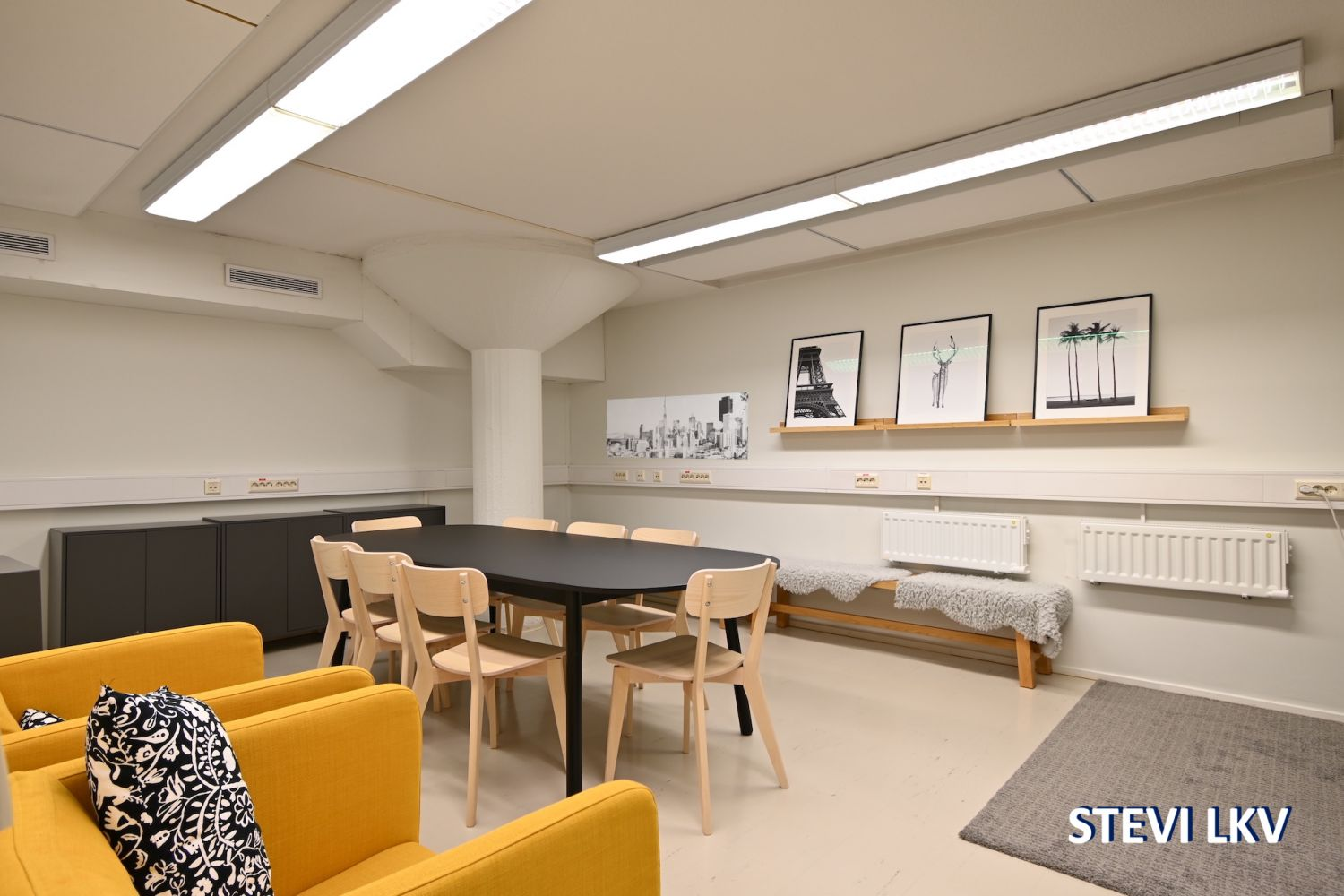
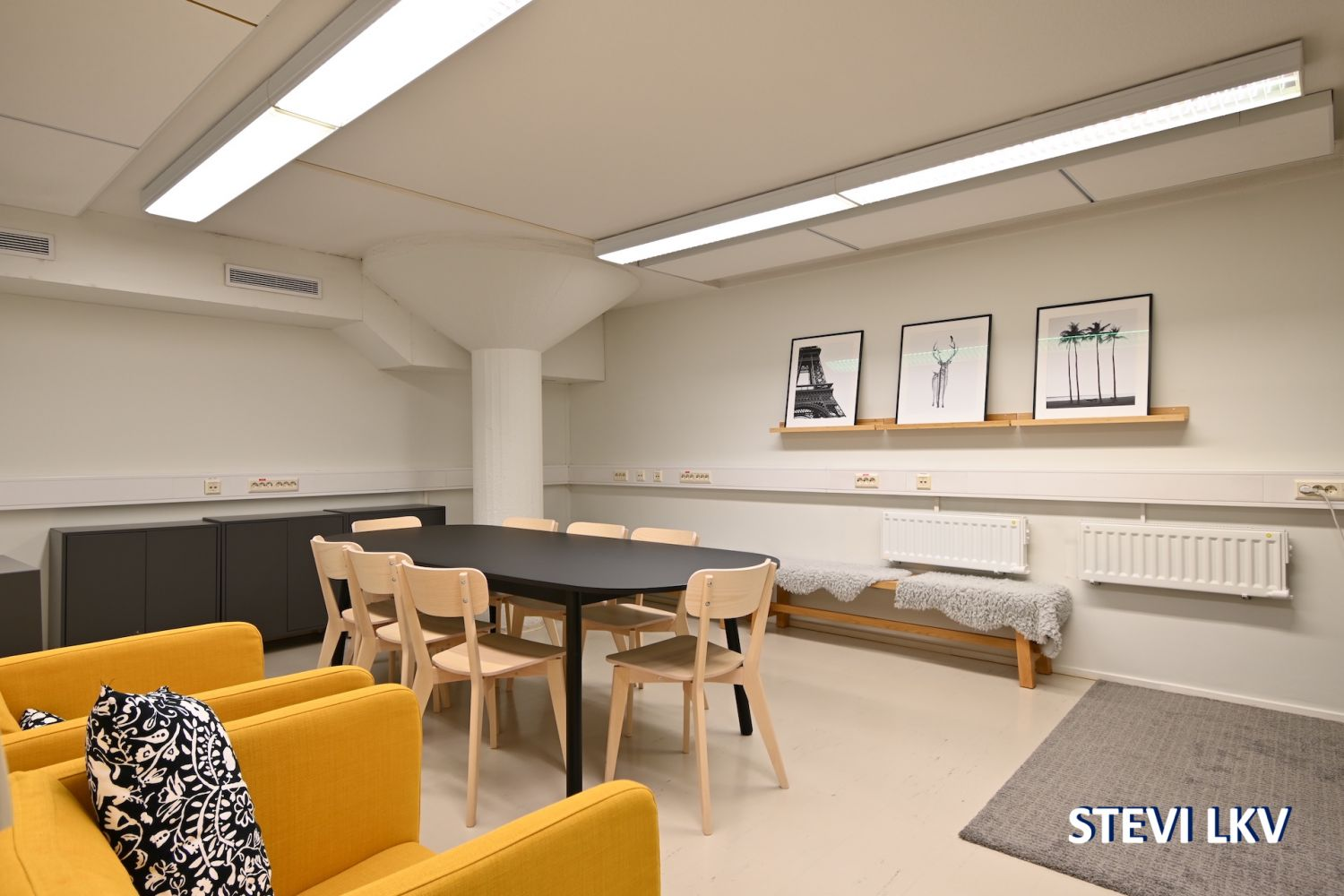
- wall art [606,392,749,461]
